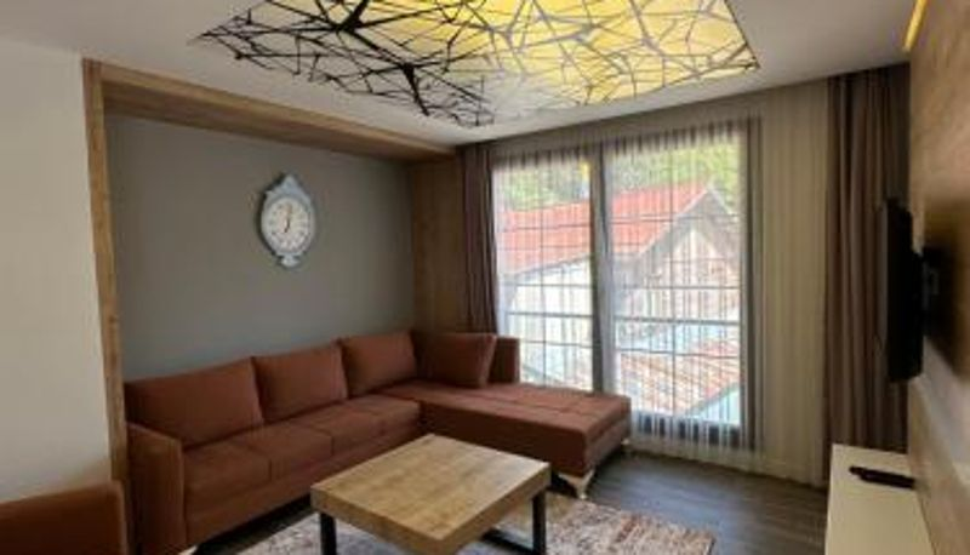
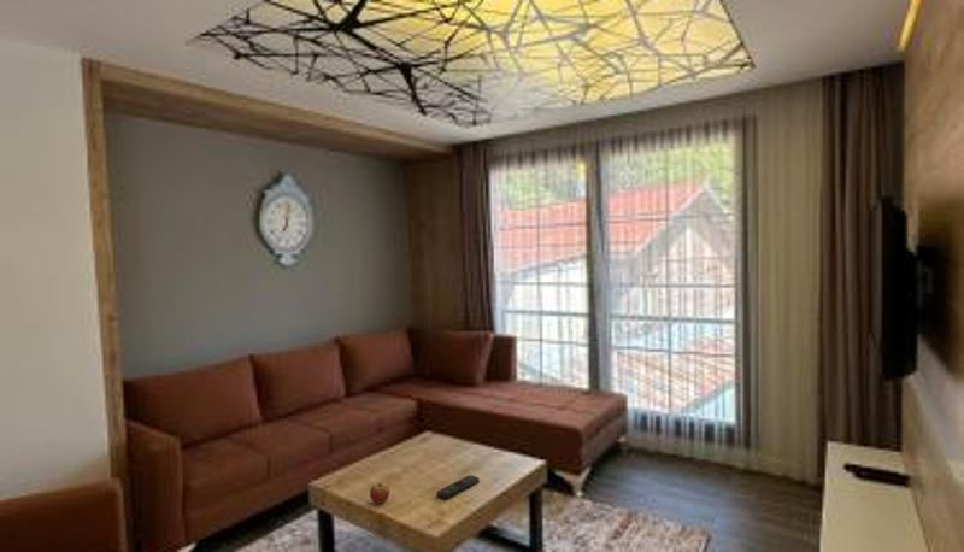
+ remote control [435,475,481,500]
+ fruit [369,481,390,504]
